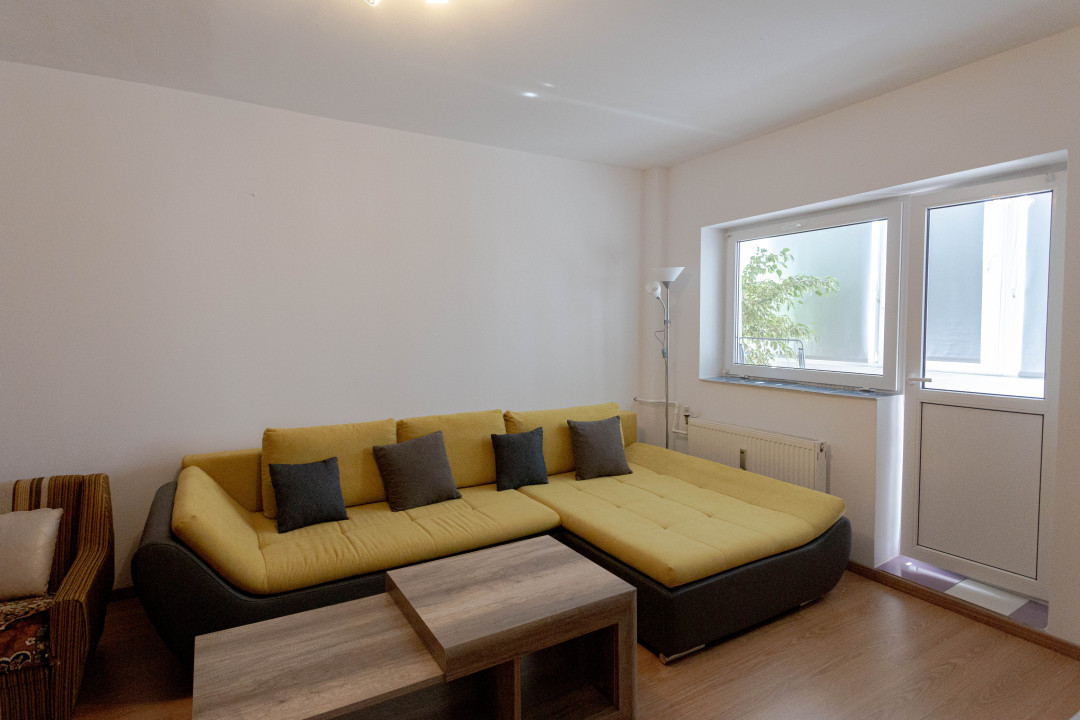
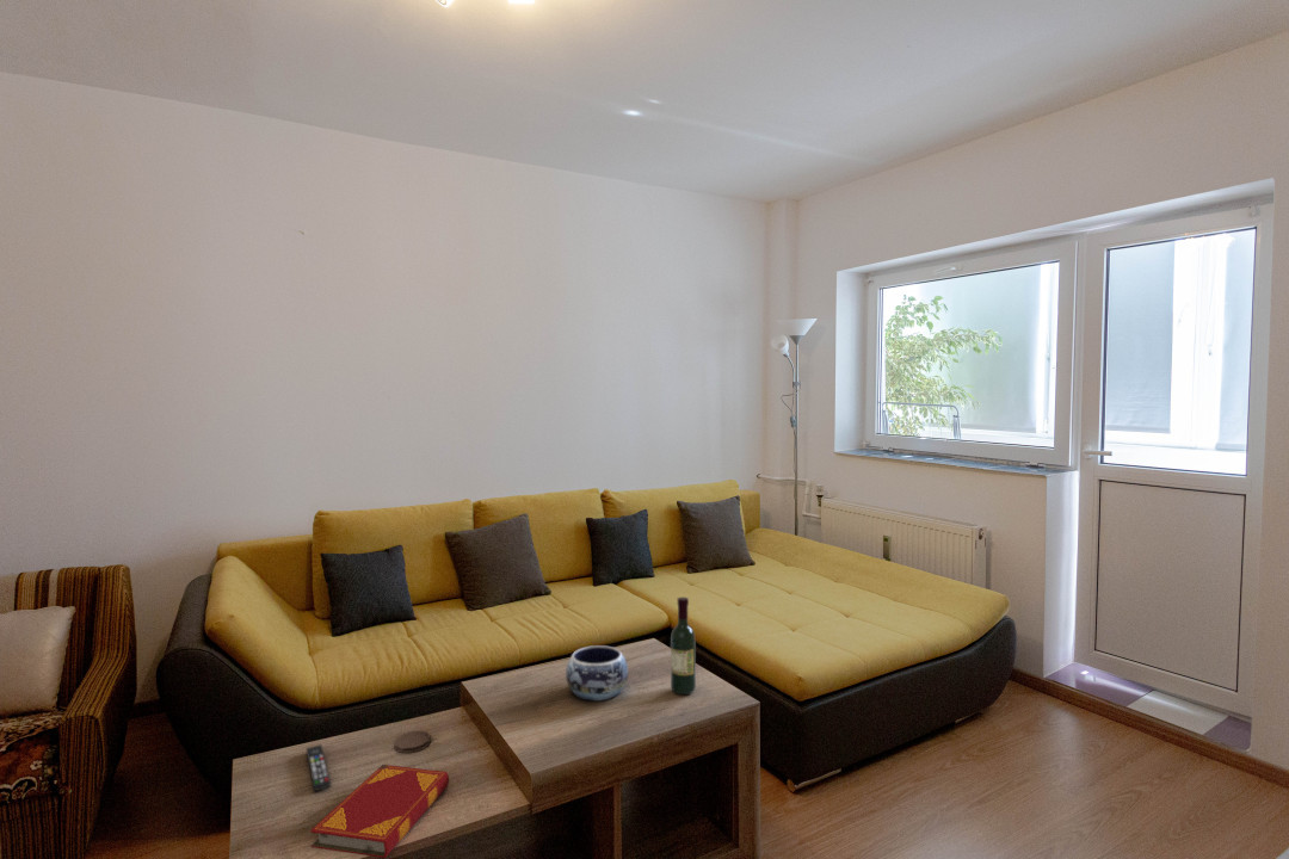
+ decorative bowl [565,644,629,703]
+ coaster [393,730,431,754]
+ wine bottle [670,597,697,696]
+ hardback book [309,764,450,859]
+ remote control [306,743,332,792]
